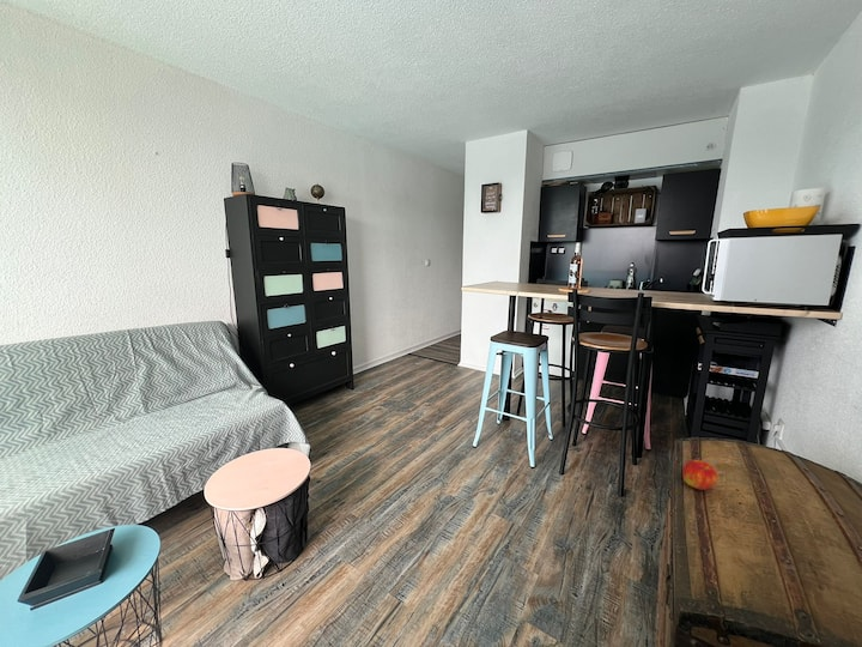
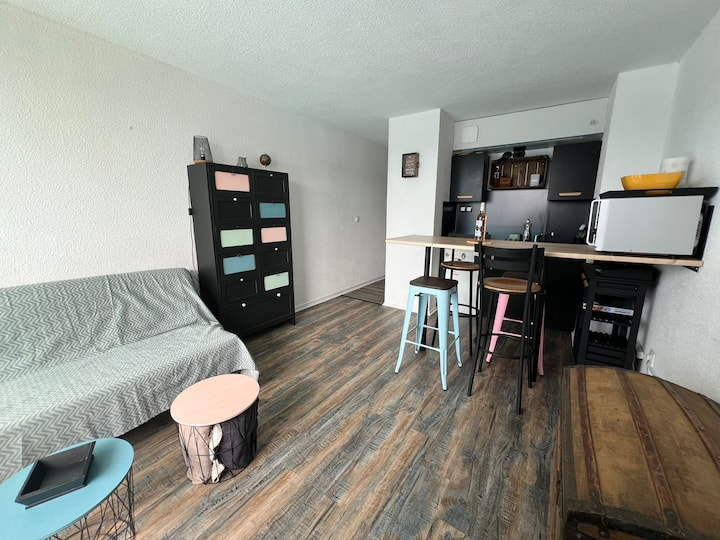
- apple [681,459,720,491]
